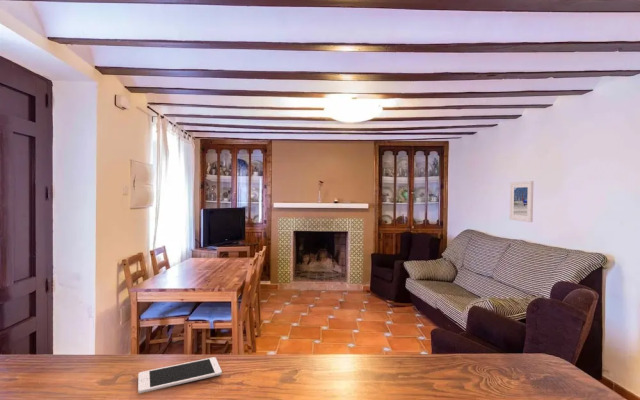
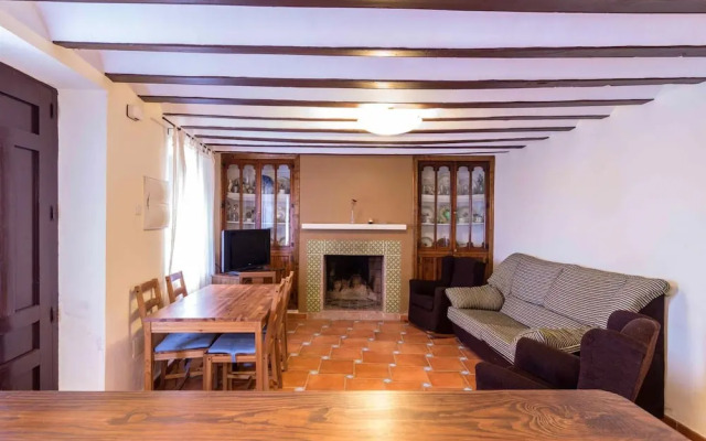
- cell phone [137,356,223,394]
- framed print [509,180,534,223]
